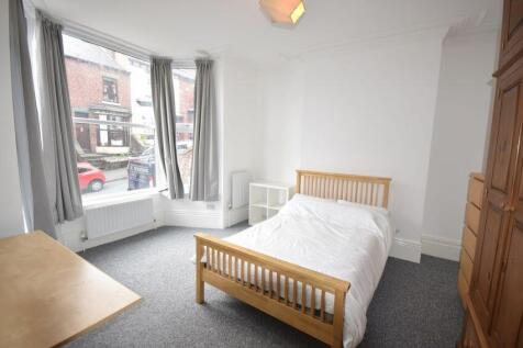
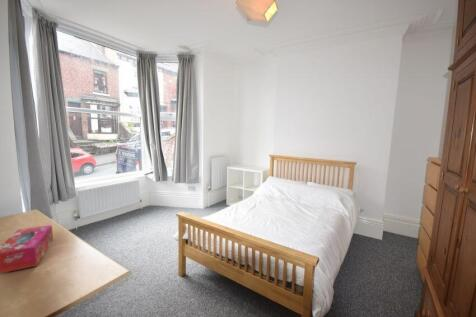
+ tissue box [0,224,54,274]
